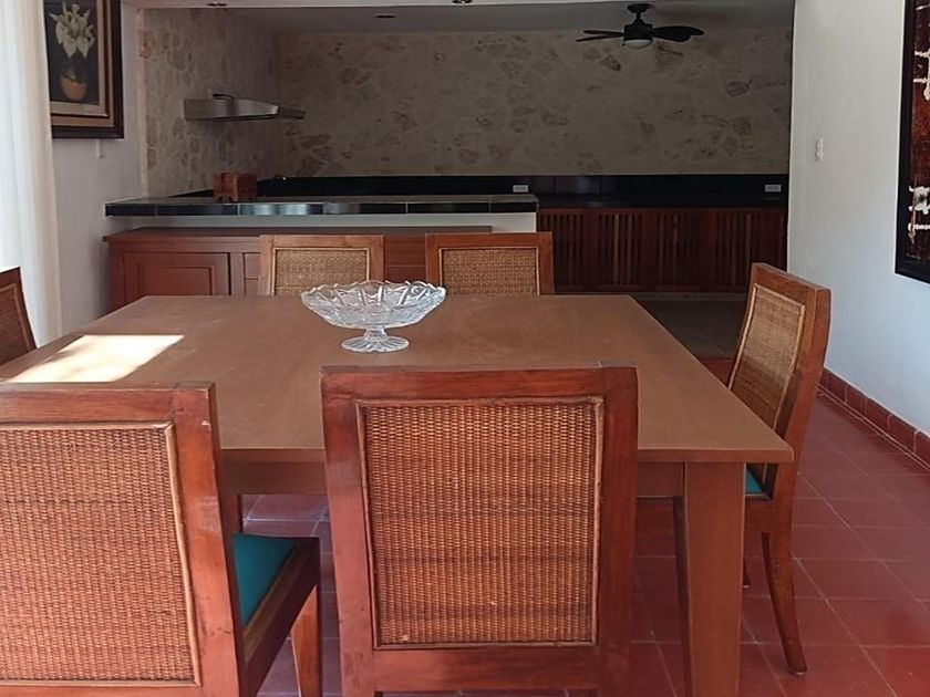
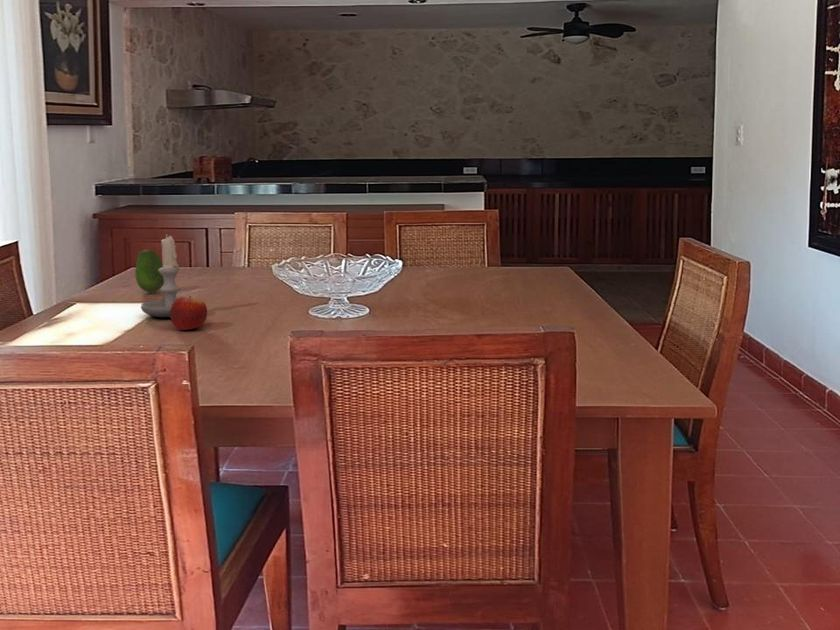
+ fruit [170,295,208,331]
+ candle [140,233,181,318]
+ fruit [134,248,164,293]
